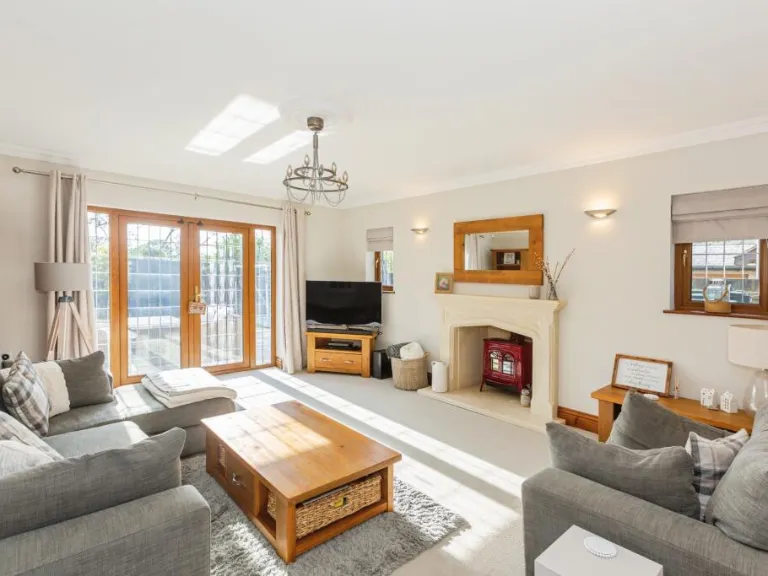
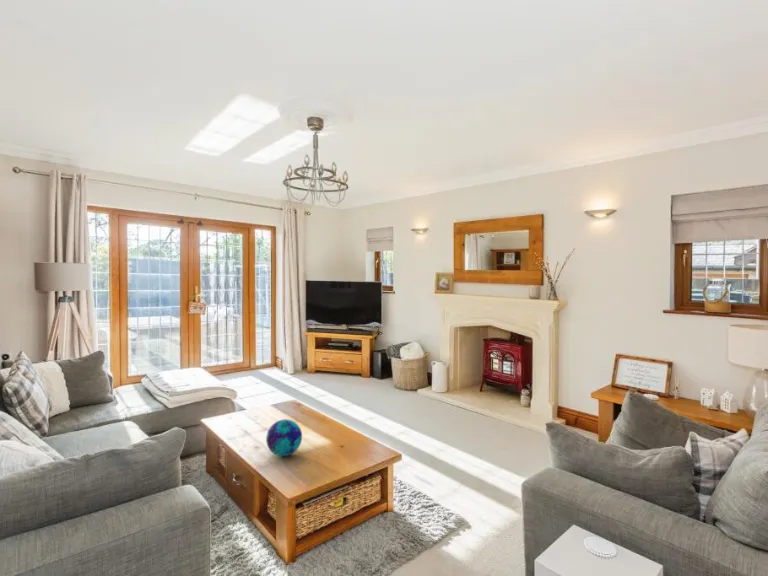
+ decorative ball [265,418,303,457]
